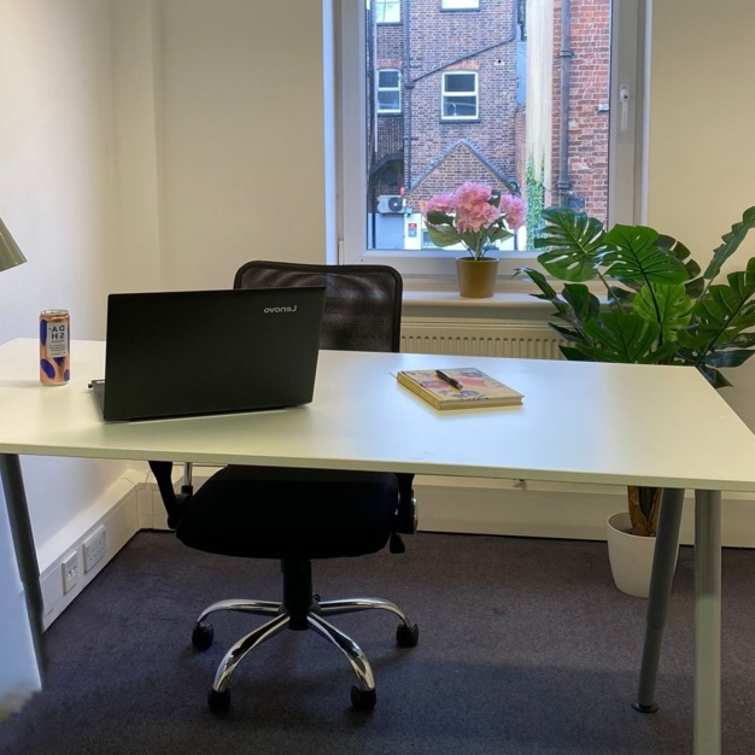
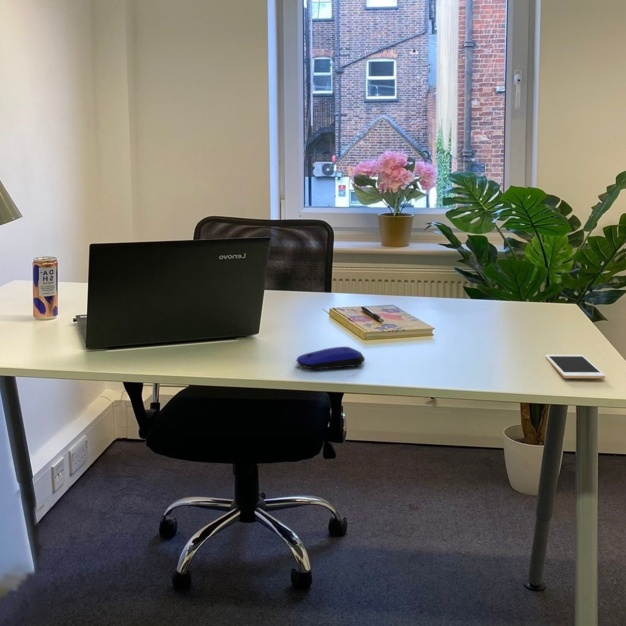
+ computer mouse [296,346,366,370]
+ cell phone [544,354,606,379]
